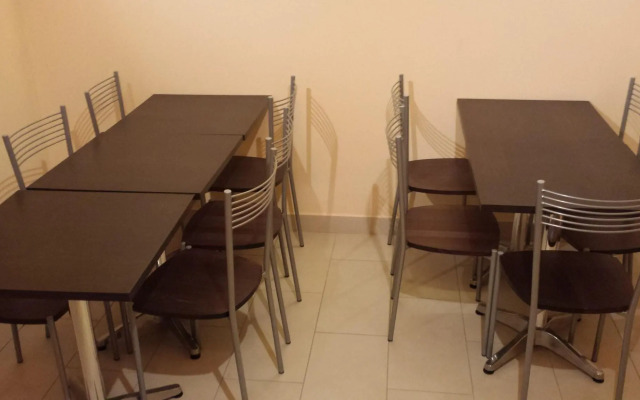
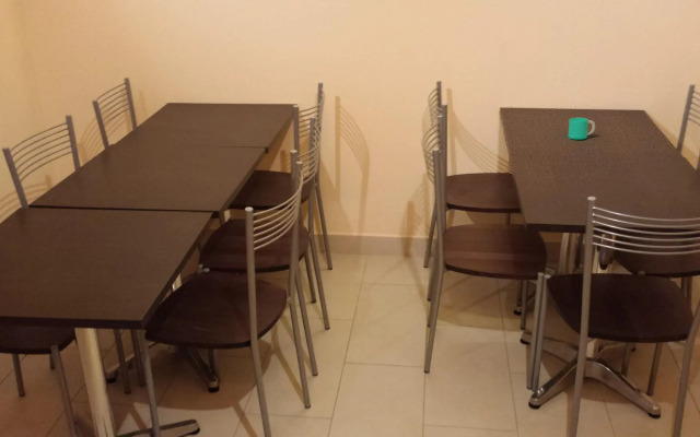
+ cup [568,117,596,140]
